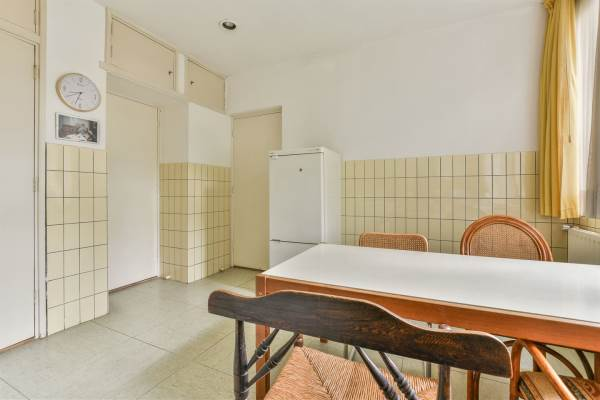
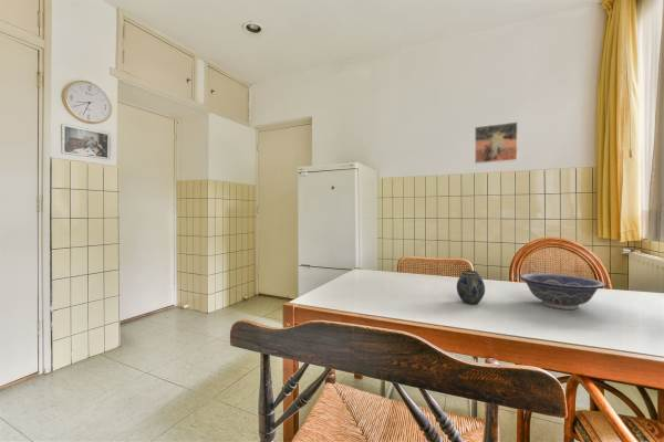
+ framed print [474,120,519,165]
+ teapot [456,269,486,305]
+ decorative bowl [518,273,606,311]
